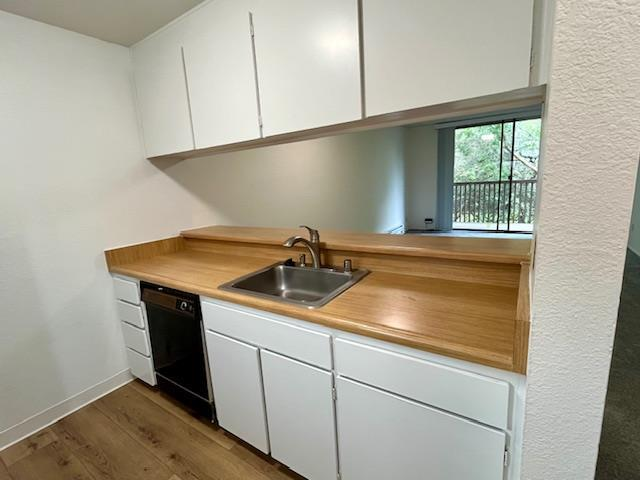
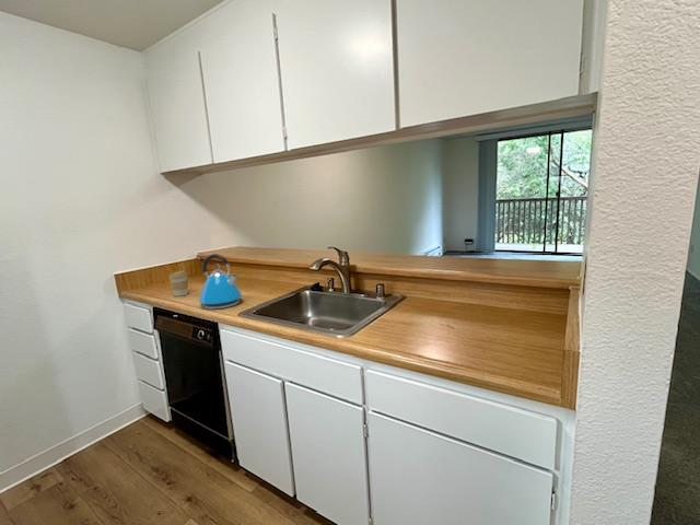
+ kettle [198,253,243,311]
+ coffee cup [168,270,189,298]
